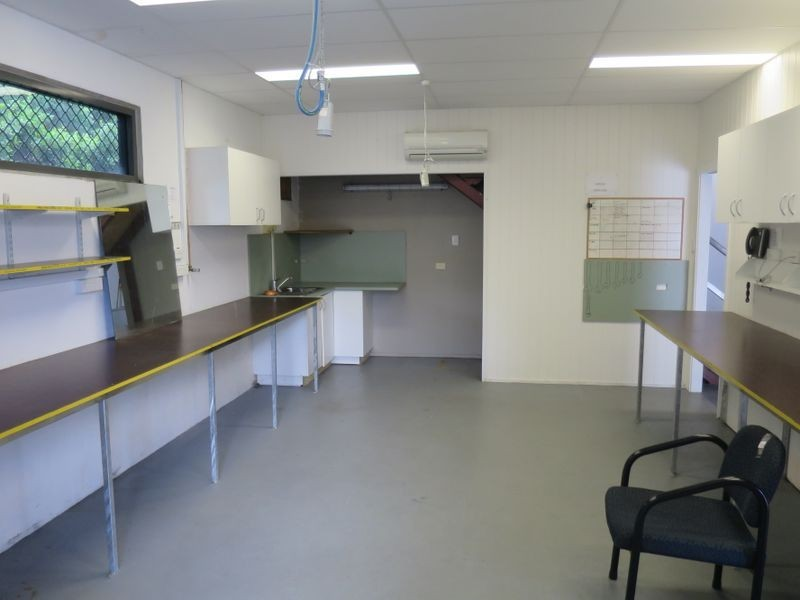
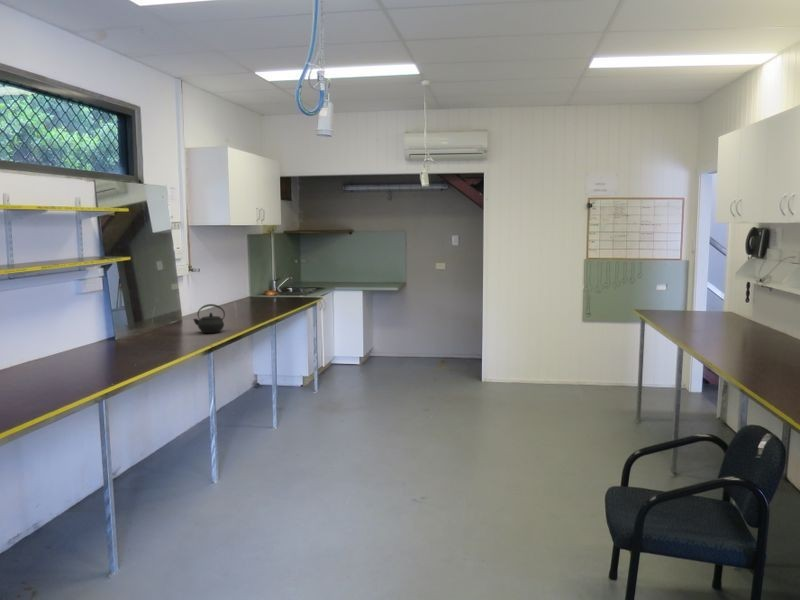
+ kettle [192,303,226,334]
